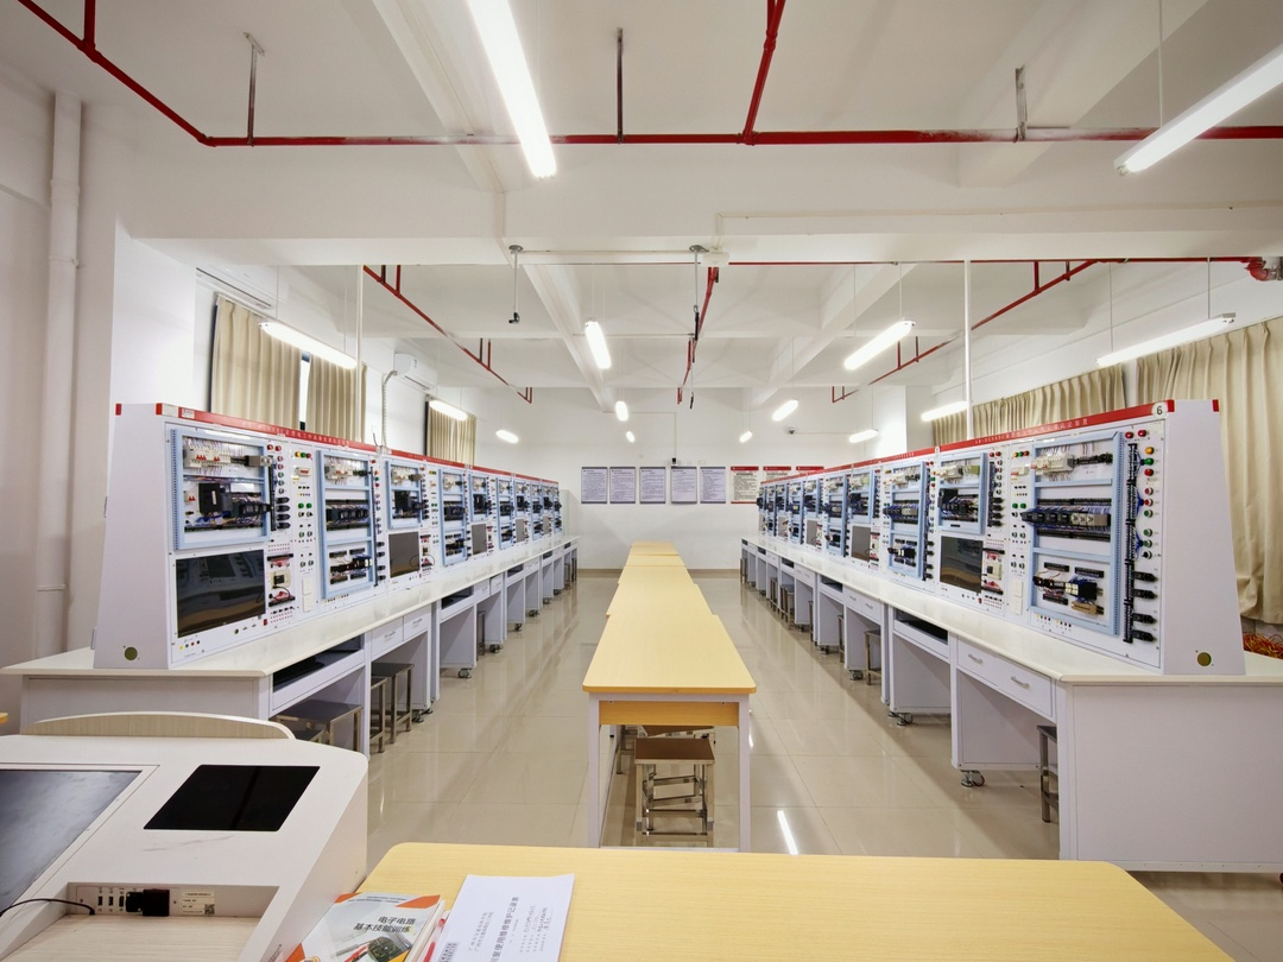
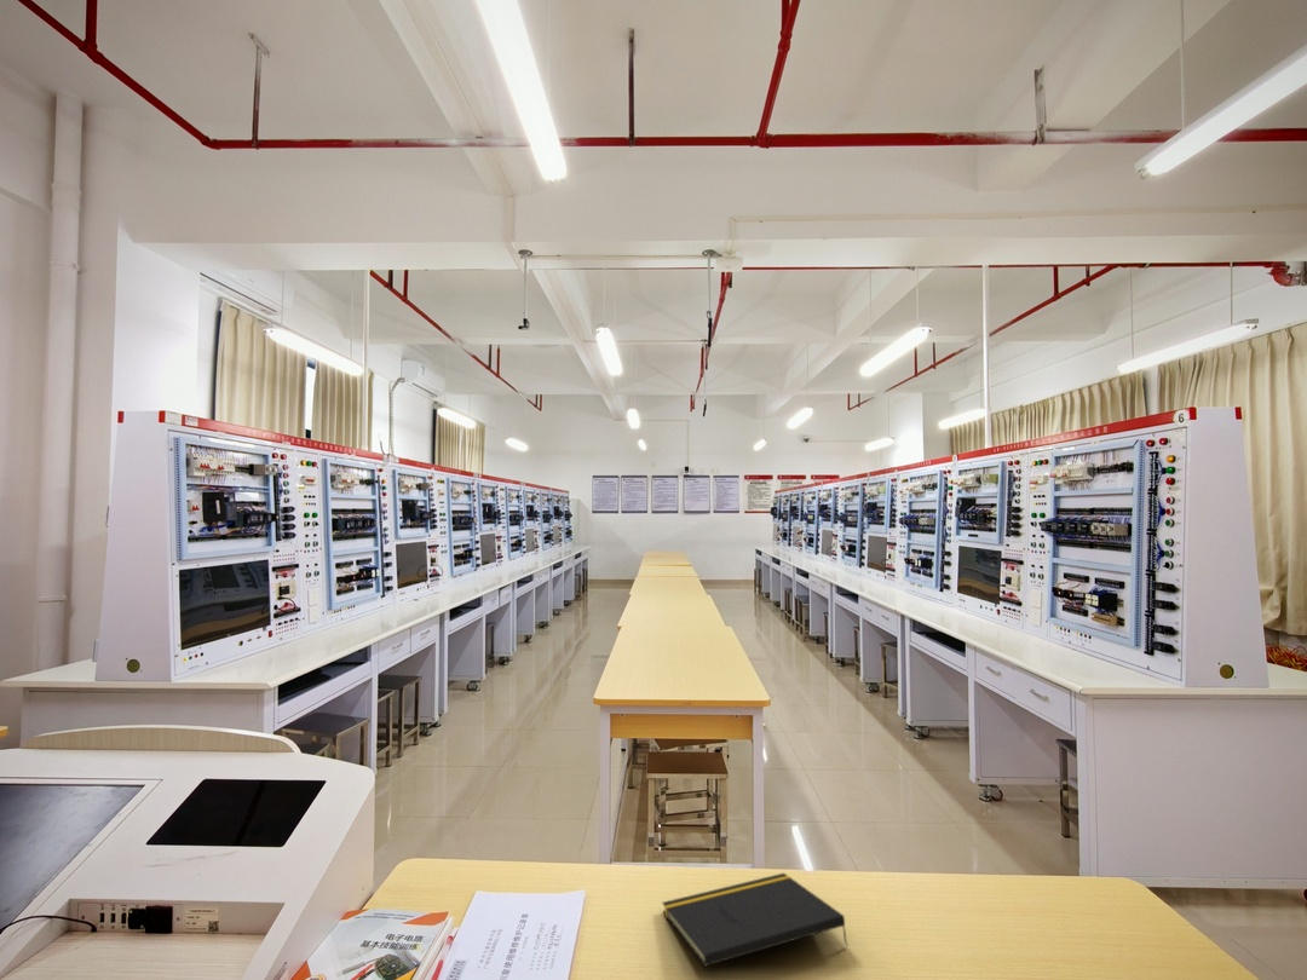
+ notepad [661,872,850,968]
